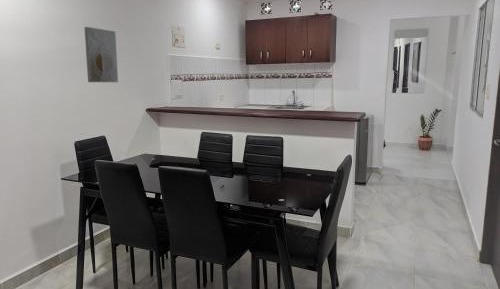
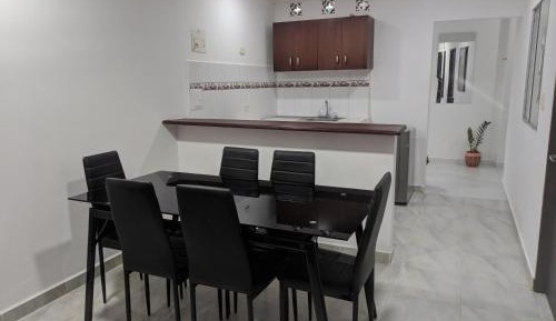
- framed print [84,26,119,83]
